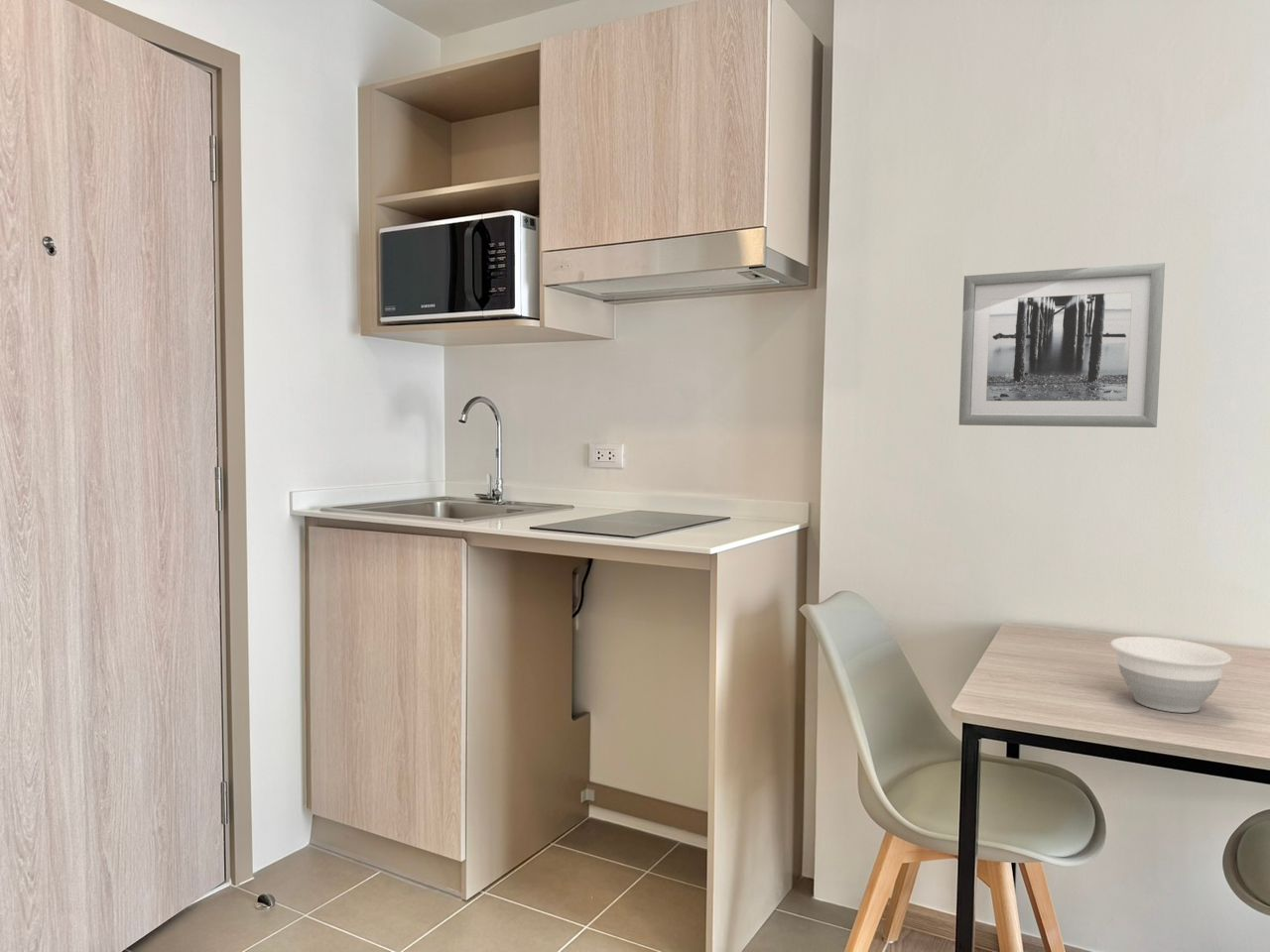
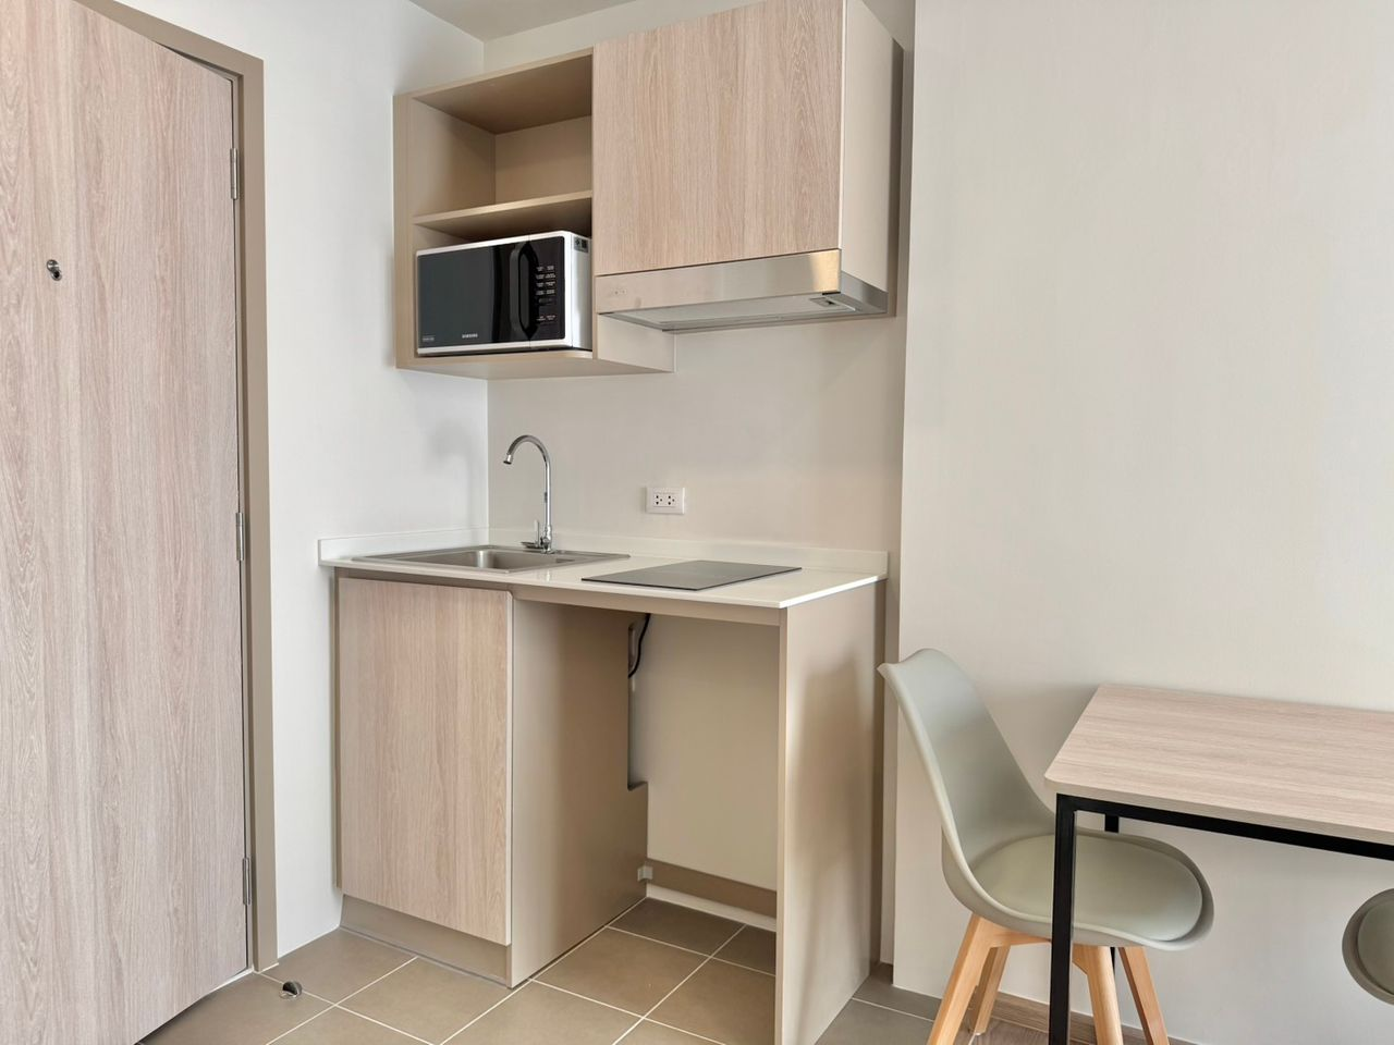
- bowl [1109,636,1232,714]
- wall art [958,262,1166,428]
